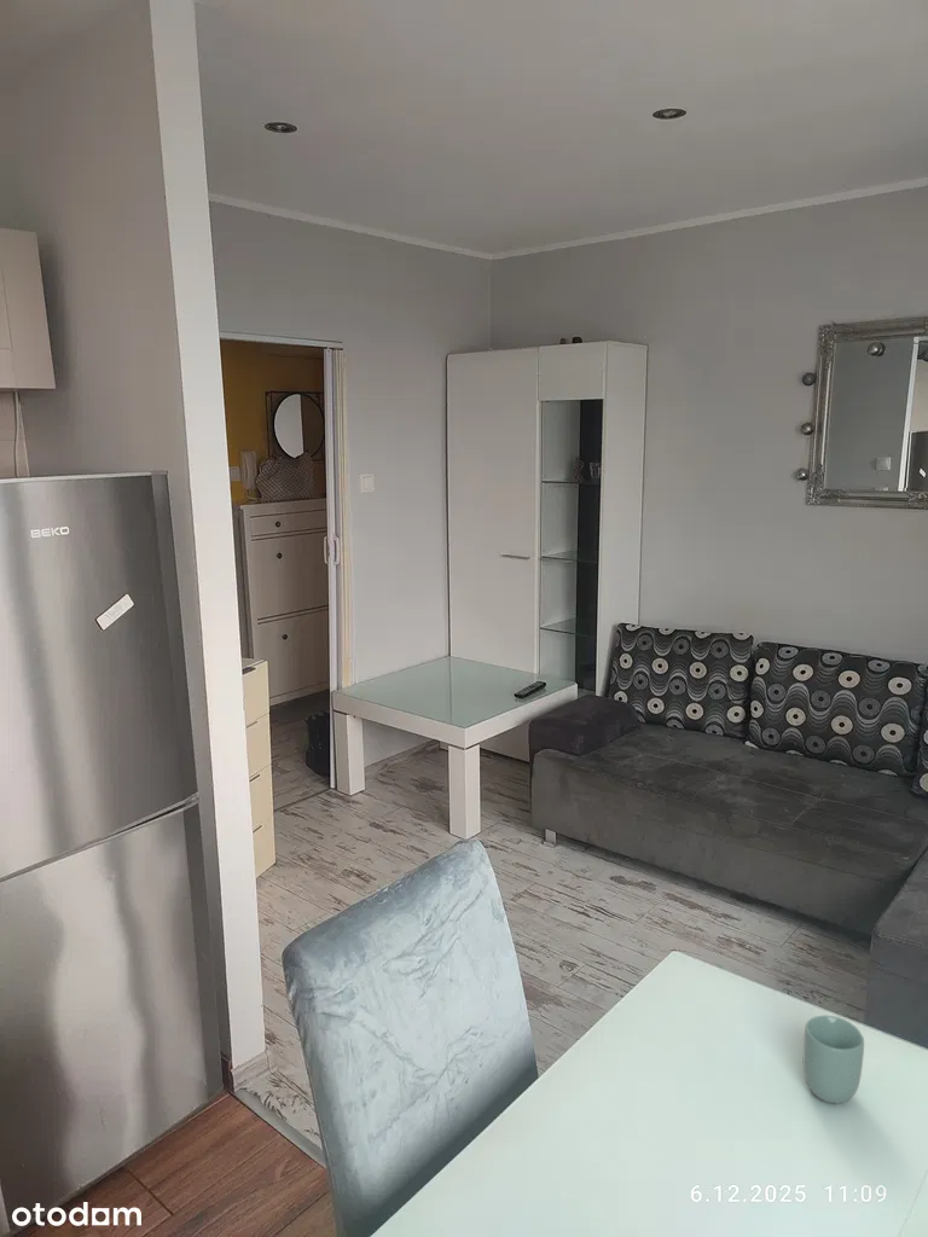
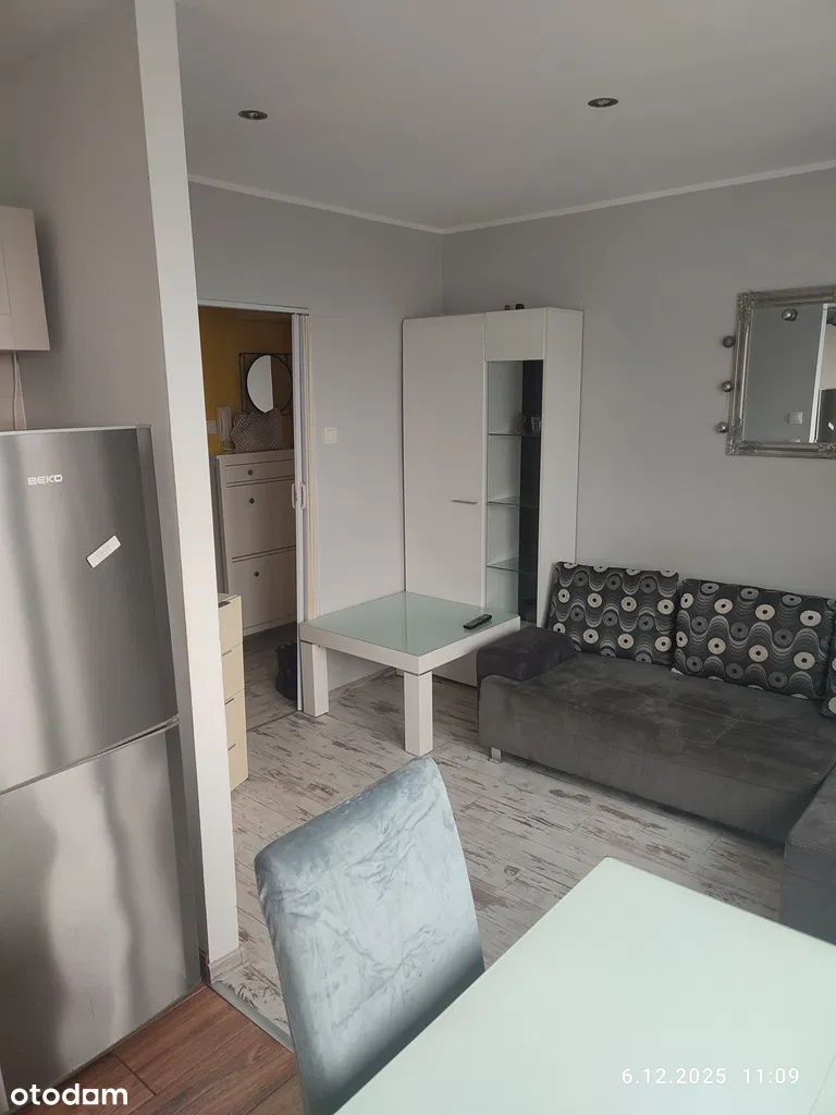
- cup [802,1015,865,1104]
